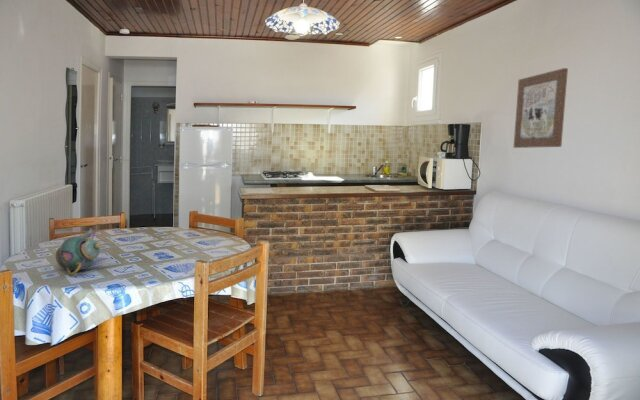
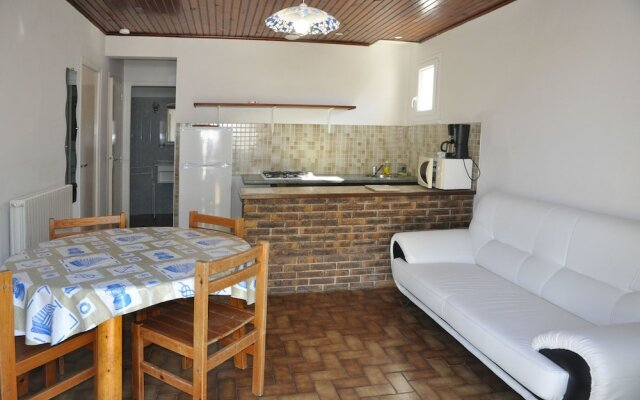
- wall art [513,67,569,149]
- teapot [54,227,101,276]
